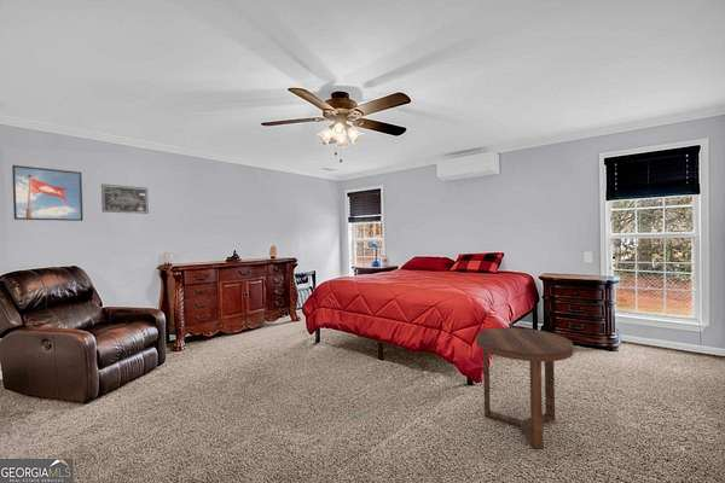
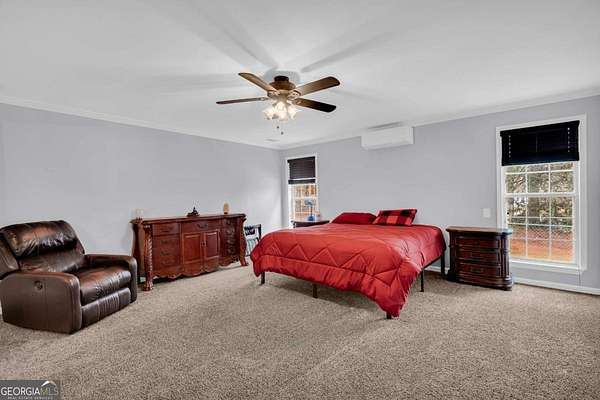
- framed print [11,164,85,222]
- wall art [100,182,150,215]
- side table [475,326,575,450]
